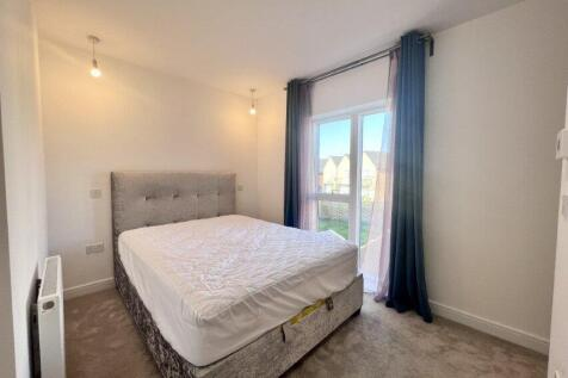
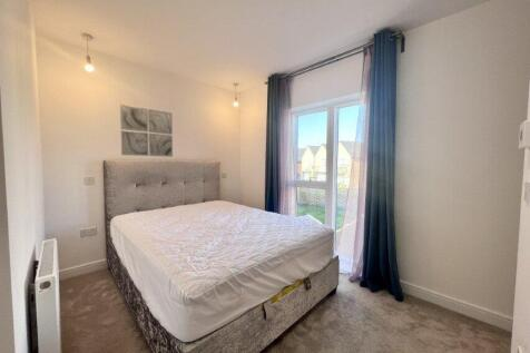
+ wall art [119,104,174,158]
